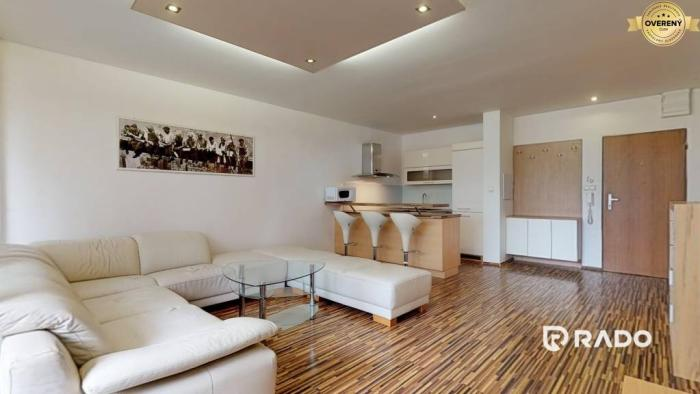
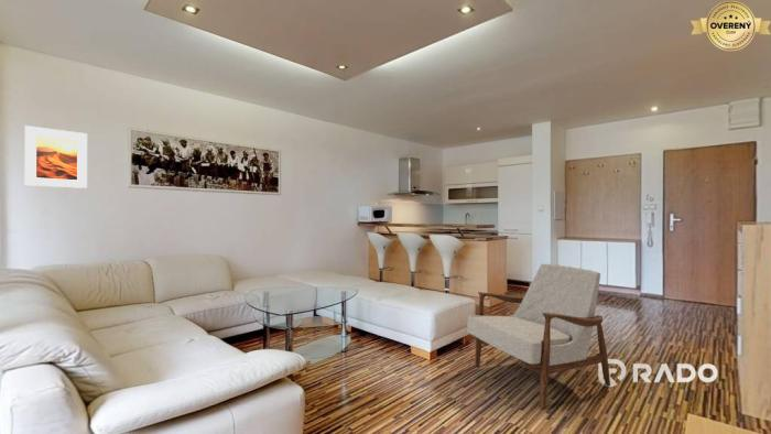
+ armchair [466,263,611,410]
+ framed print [24,124,88,189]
